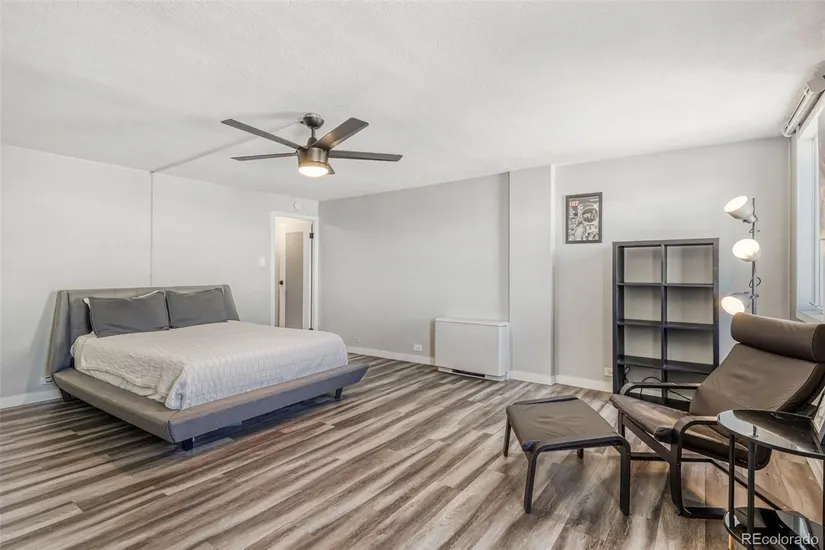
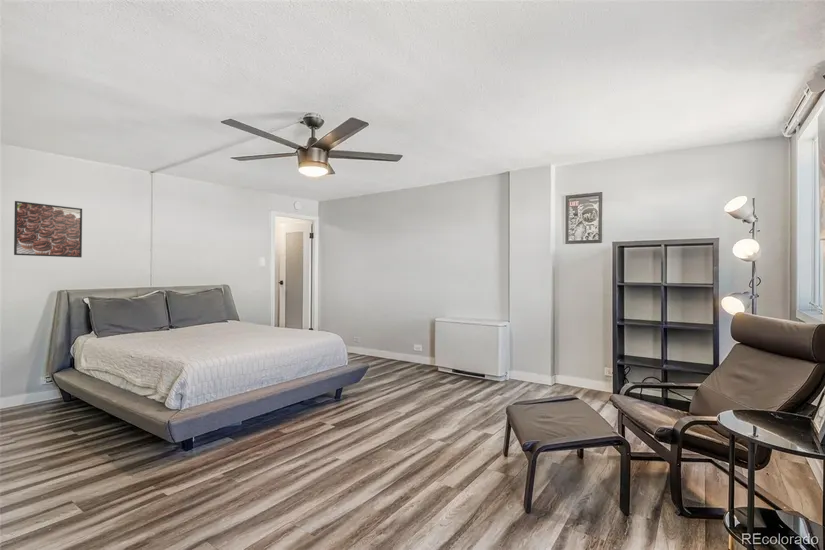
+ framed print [13,200,83,258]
